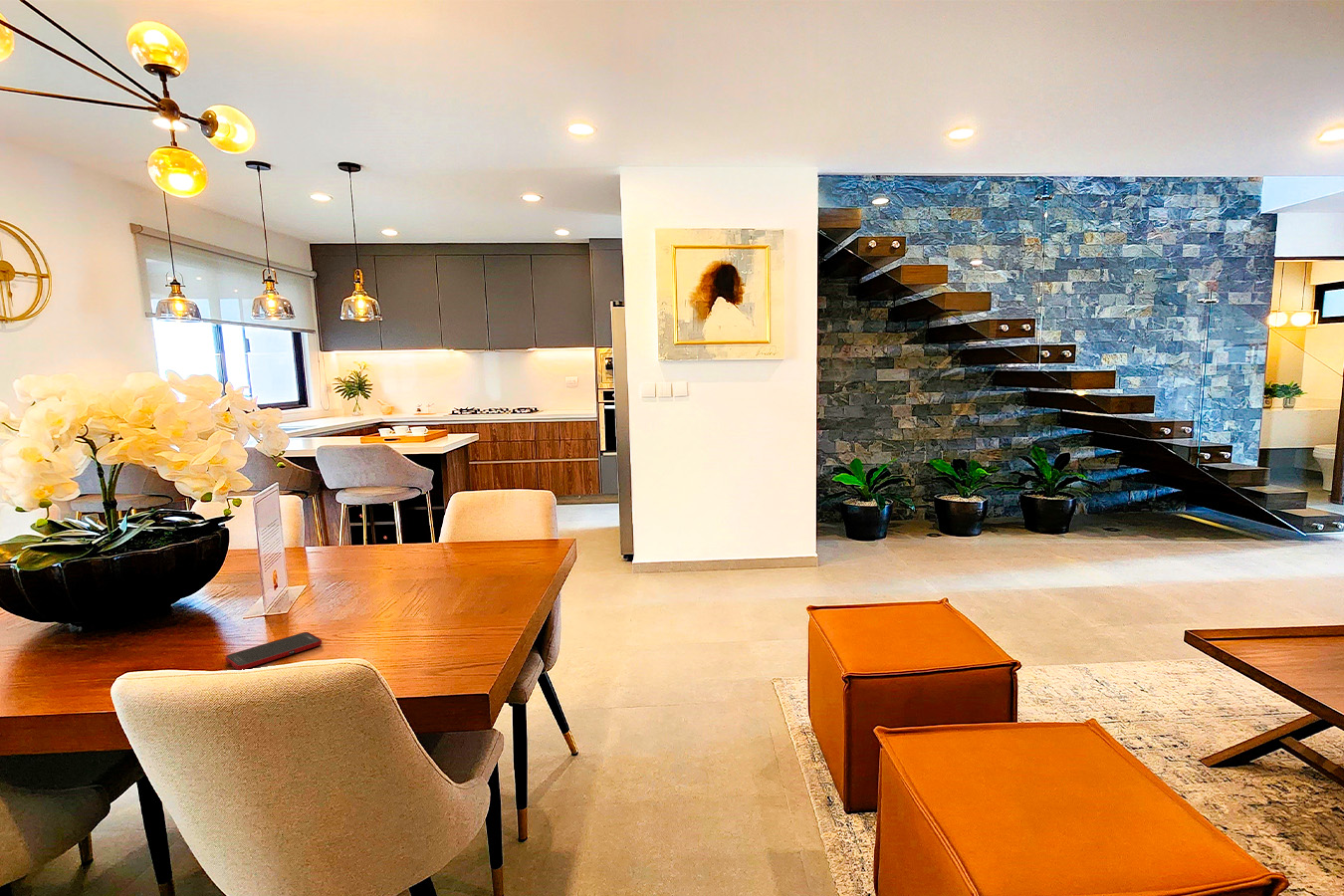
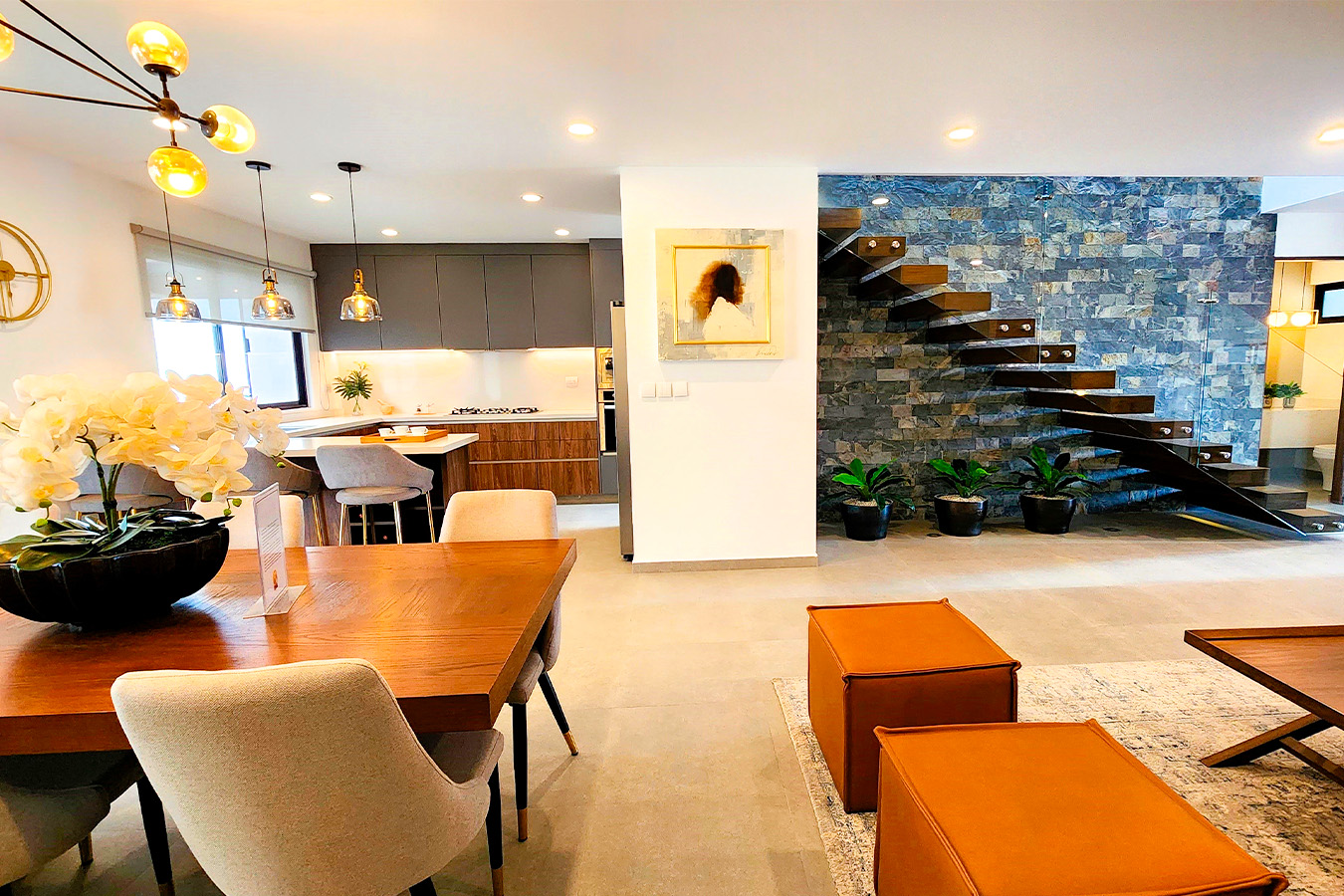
- cell phone [224,631,323,671]
